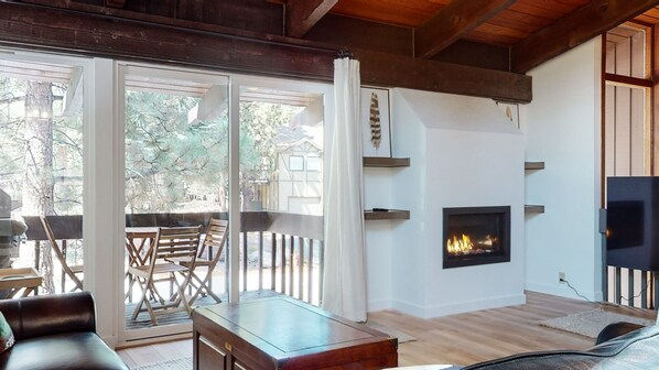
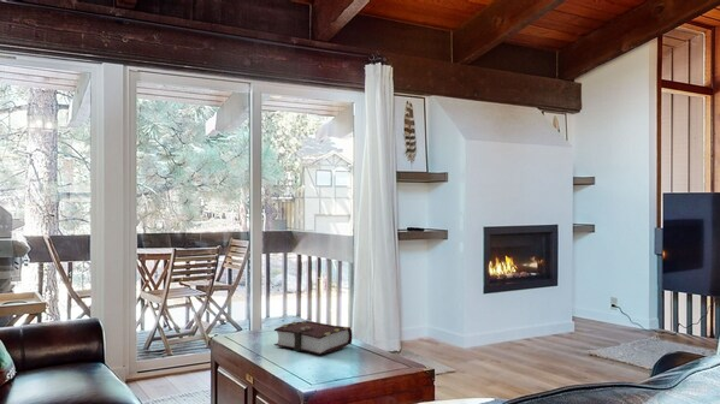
+ book [272,320,354,356]
